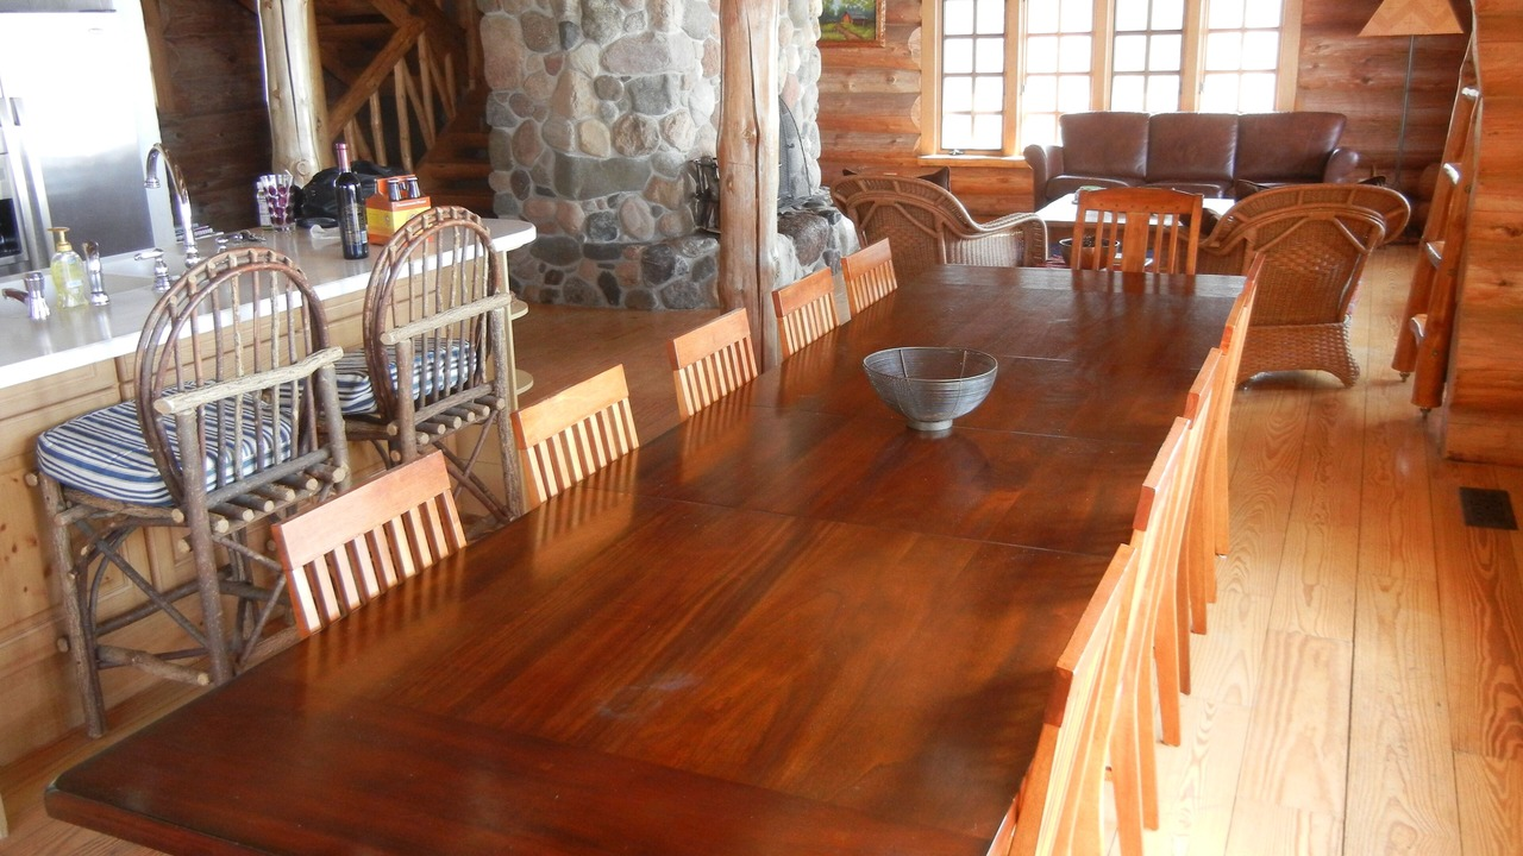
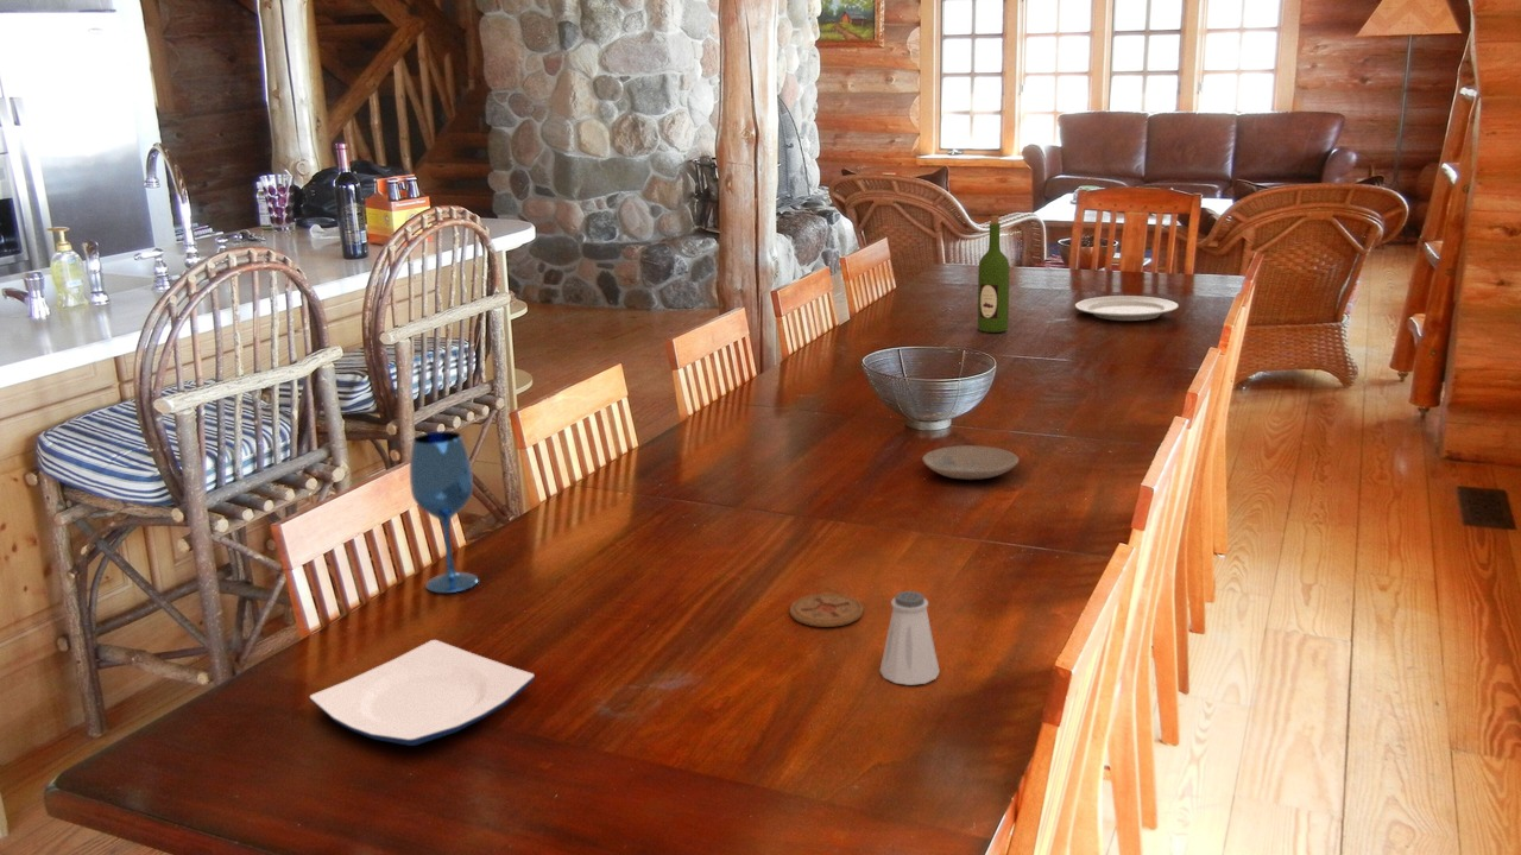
+ wine bottle [977,215,1010,334]
+ wineglass [409,430,479,594]
+ plate [921,444,1020,481]
+ plate [309,639,536,747]
+ chinaware [1074,294,1180,322]
+ saltshaker [879,590,941,686]
+ coaster [789,593,864,628]
